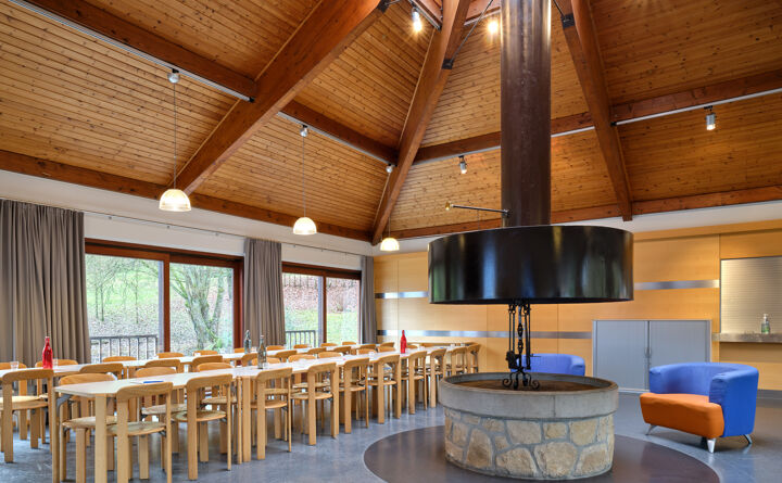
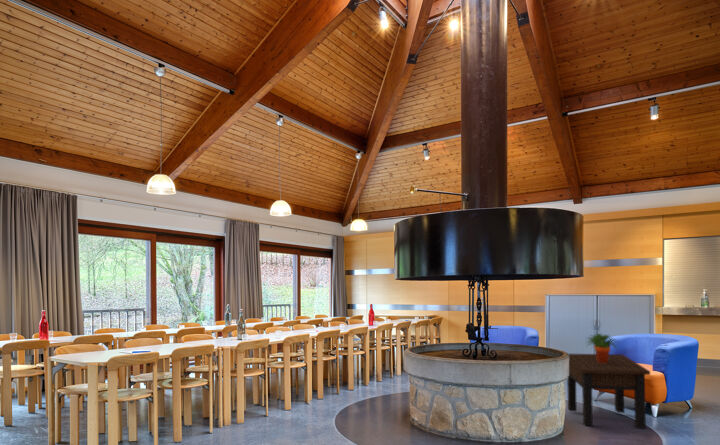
+ potted plant [584,332,619,363]
+ side table [566,353,651,430]
